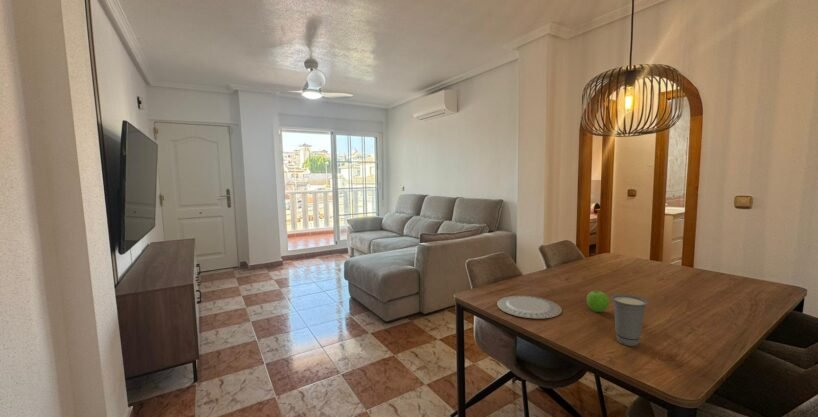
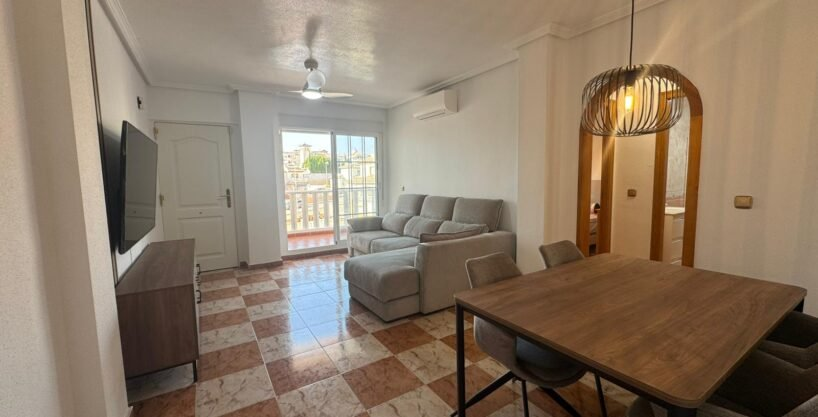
- fruit [586,290,610,313]
- cup [610,293,650,347]
- chinaware [496,295,563,319]
